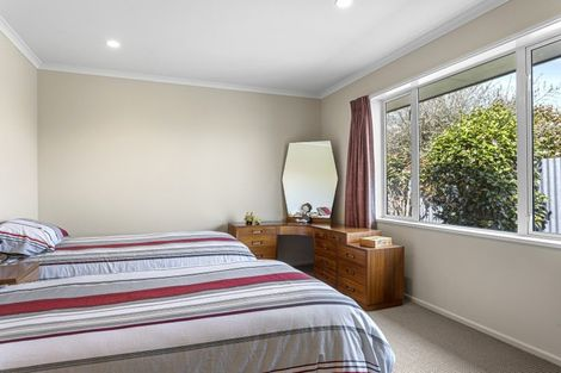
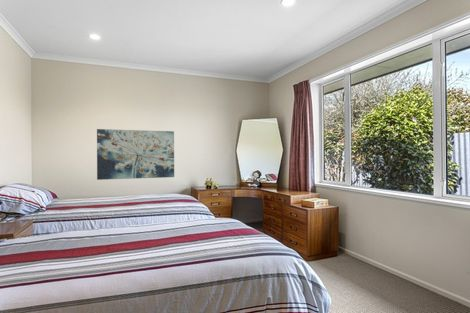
+ wall art [96,128,175,181]
